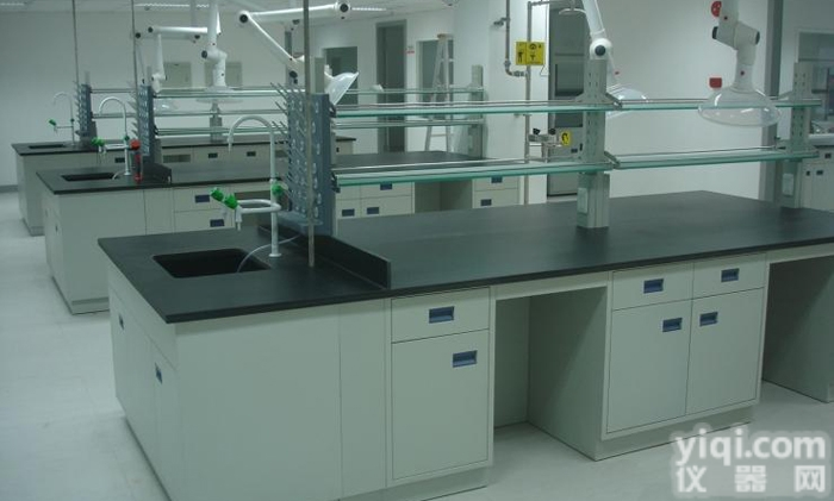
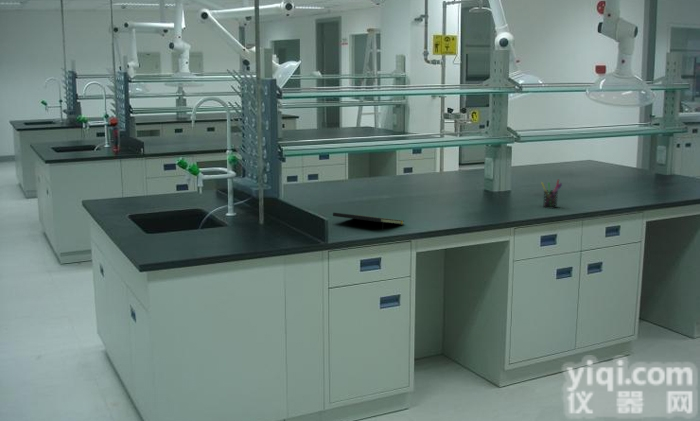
+ pen holder [540,179,563,209]
+ notepad [332,212,404,231]
